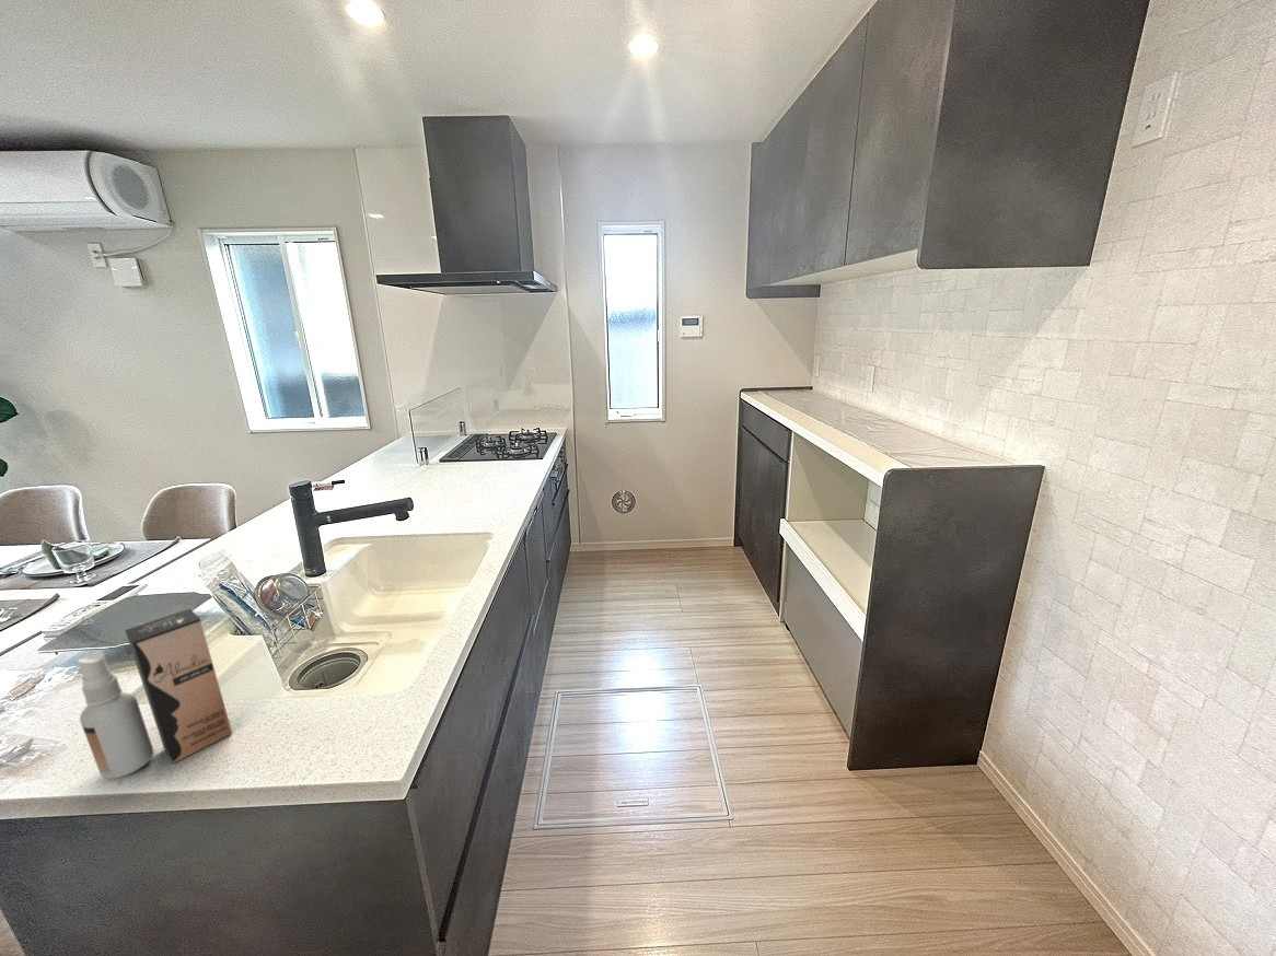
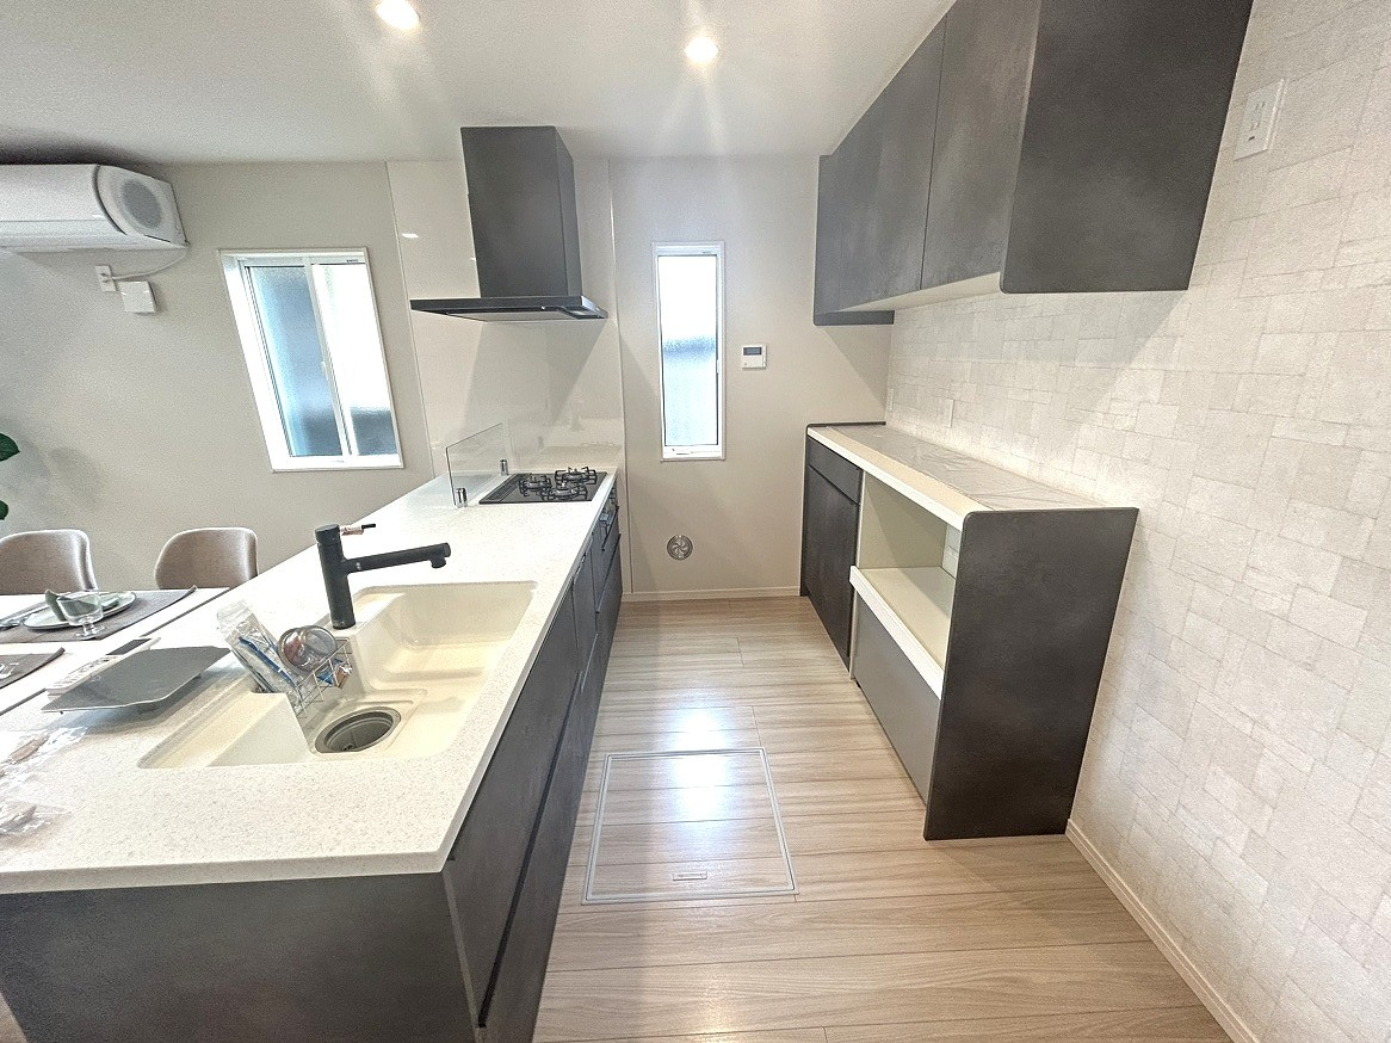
- spray bottle [77,607,233,780]
